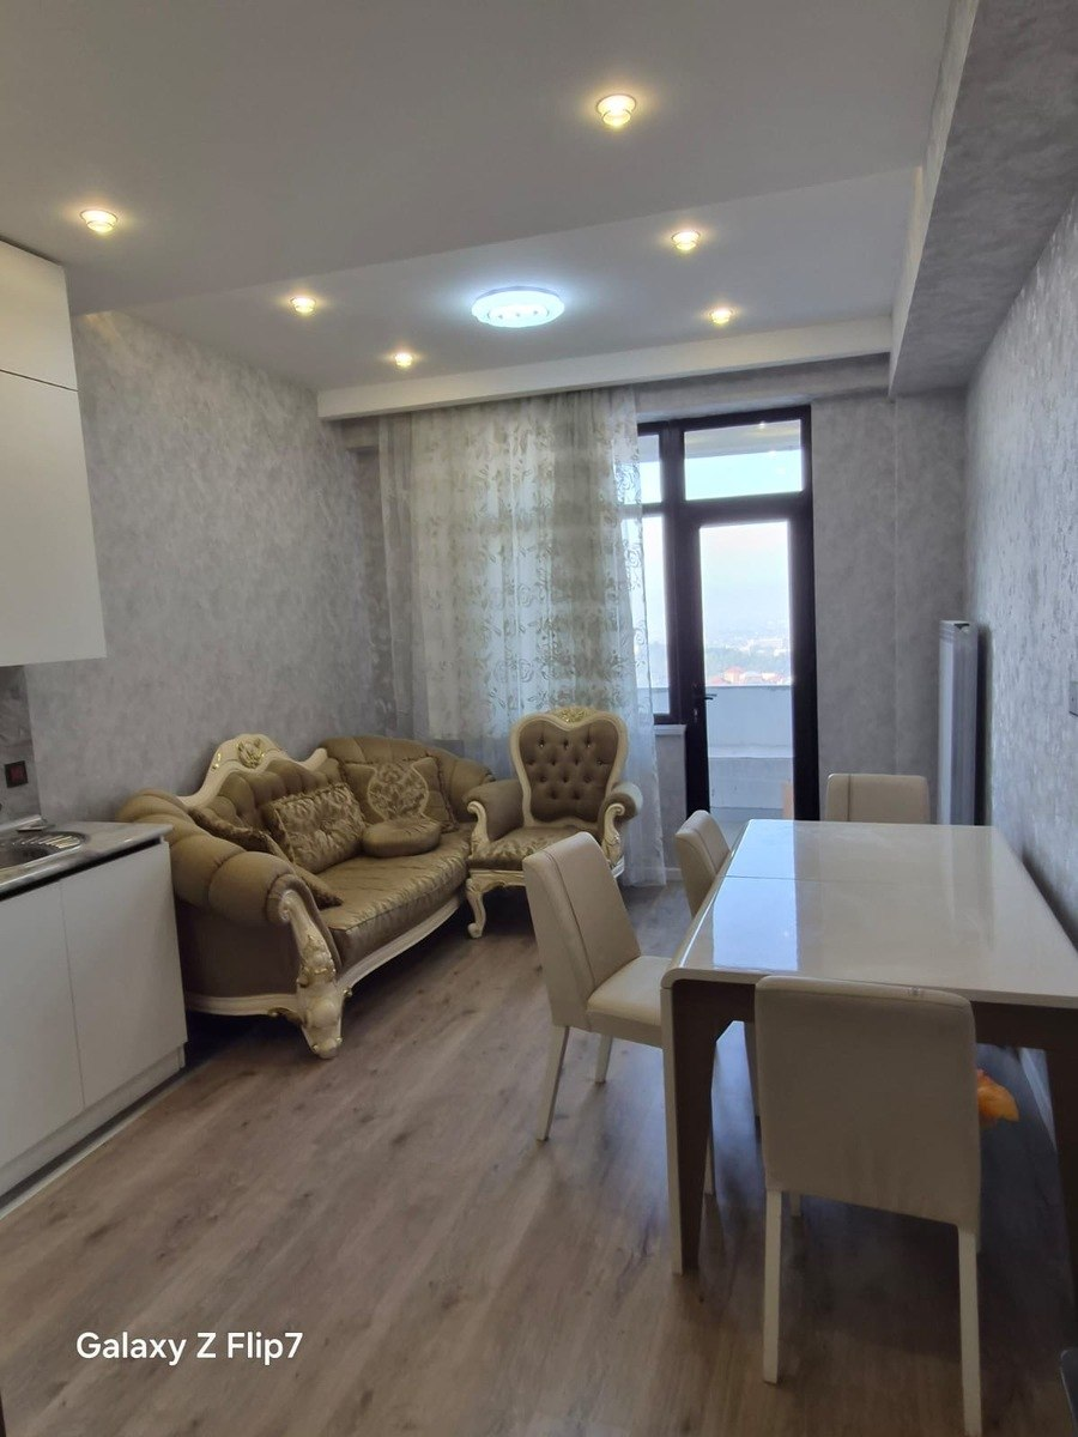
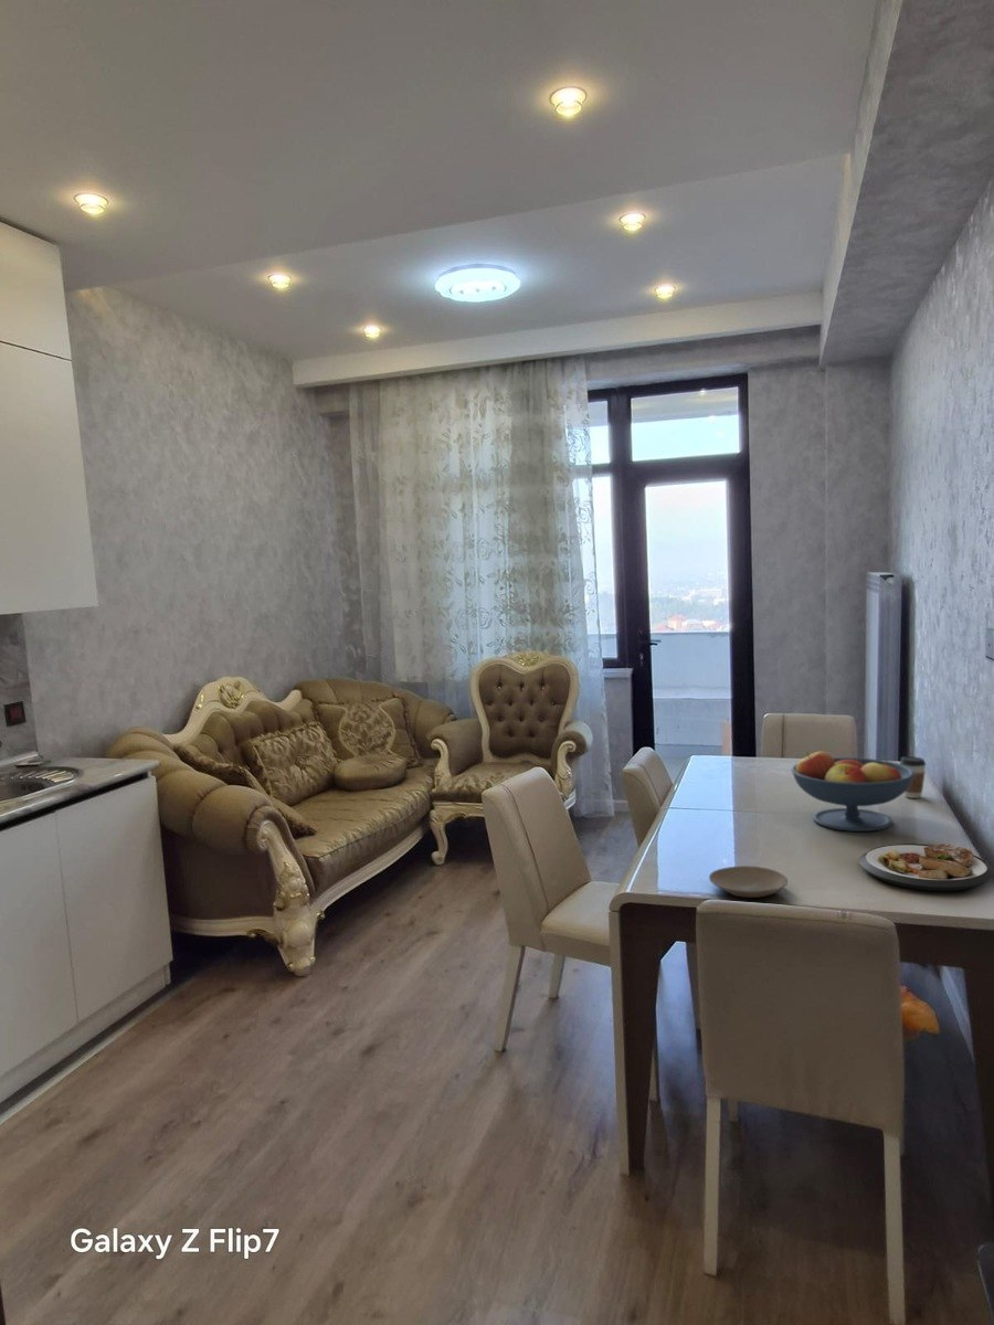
+ fruit bowl [790,750,914,833]
+ plate [708,865,789,899]
+ coffee cup [899,755,927,799]
+ plate [858,842,994,892]
